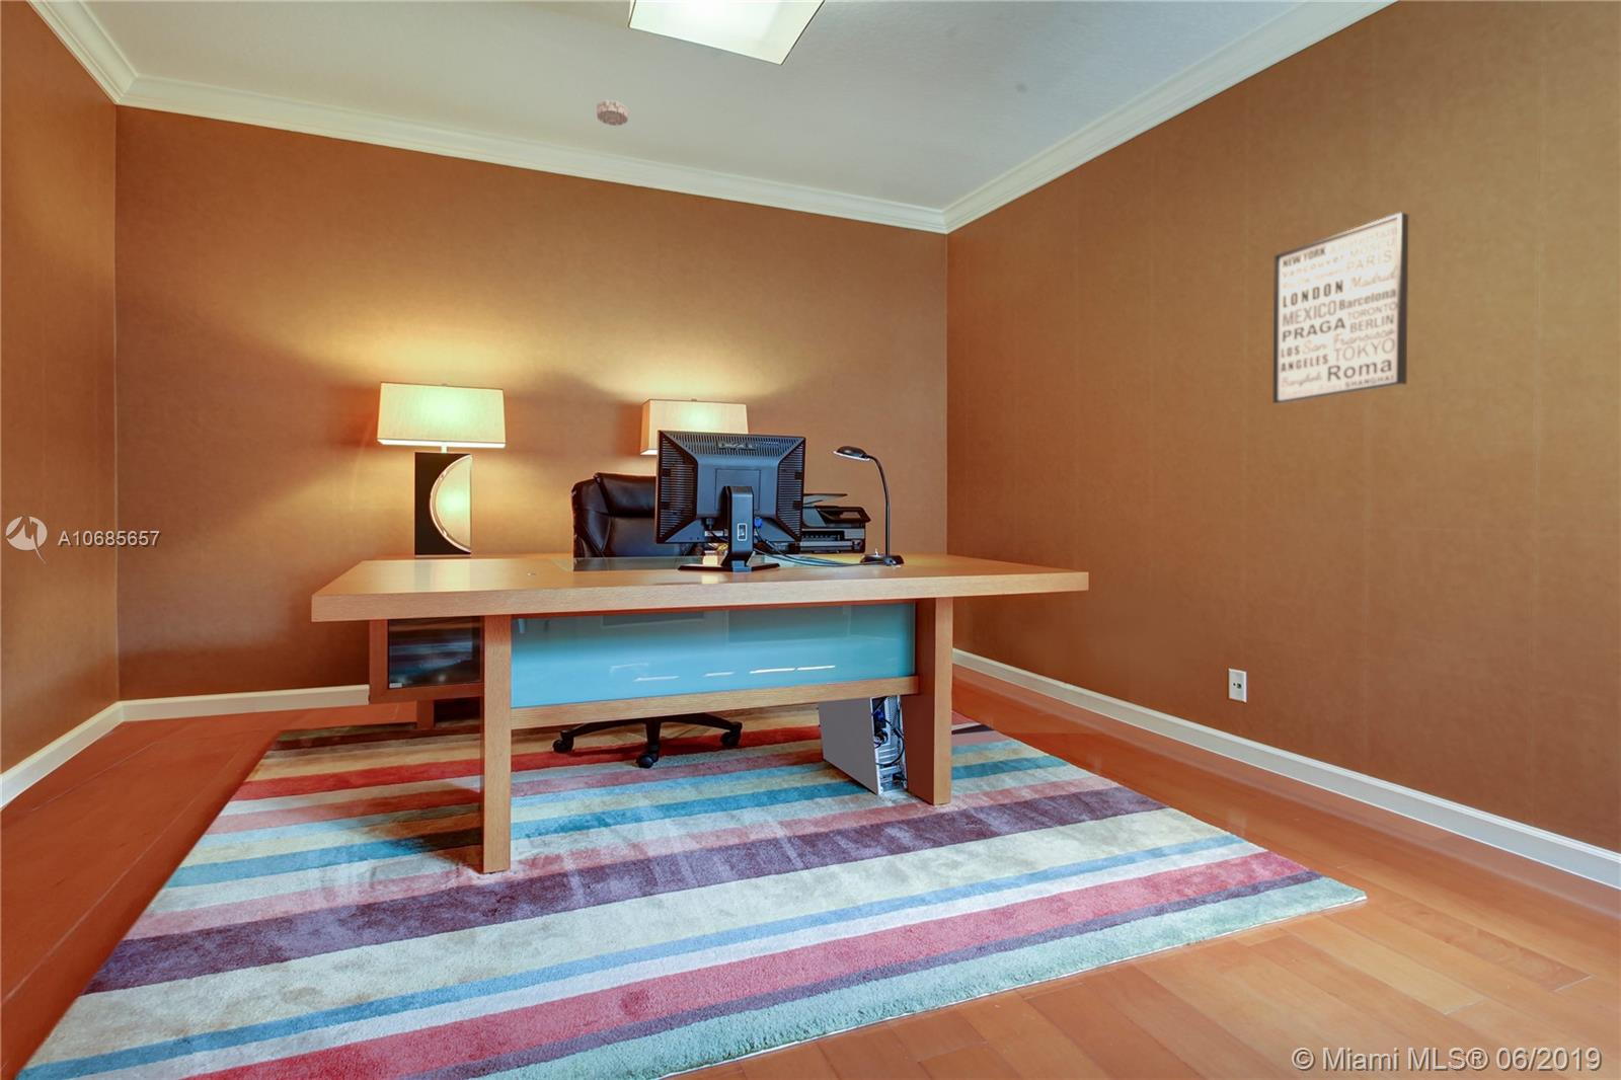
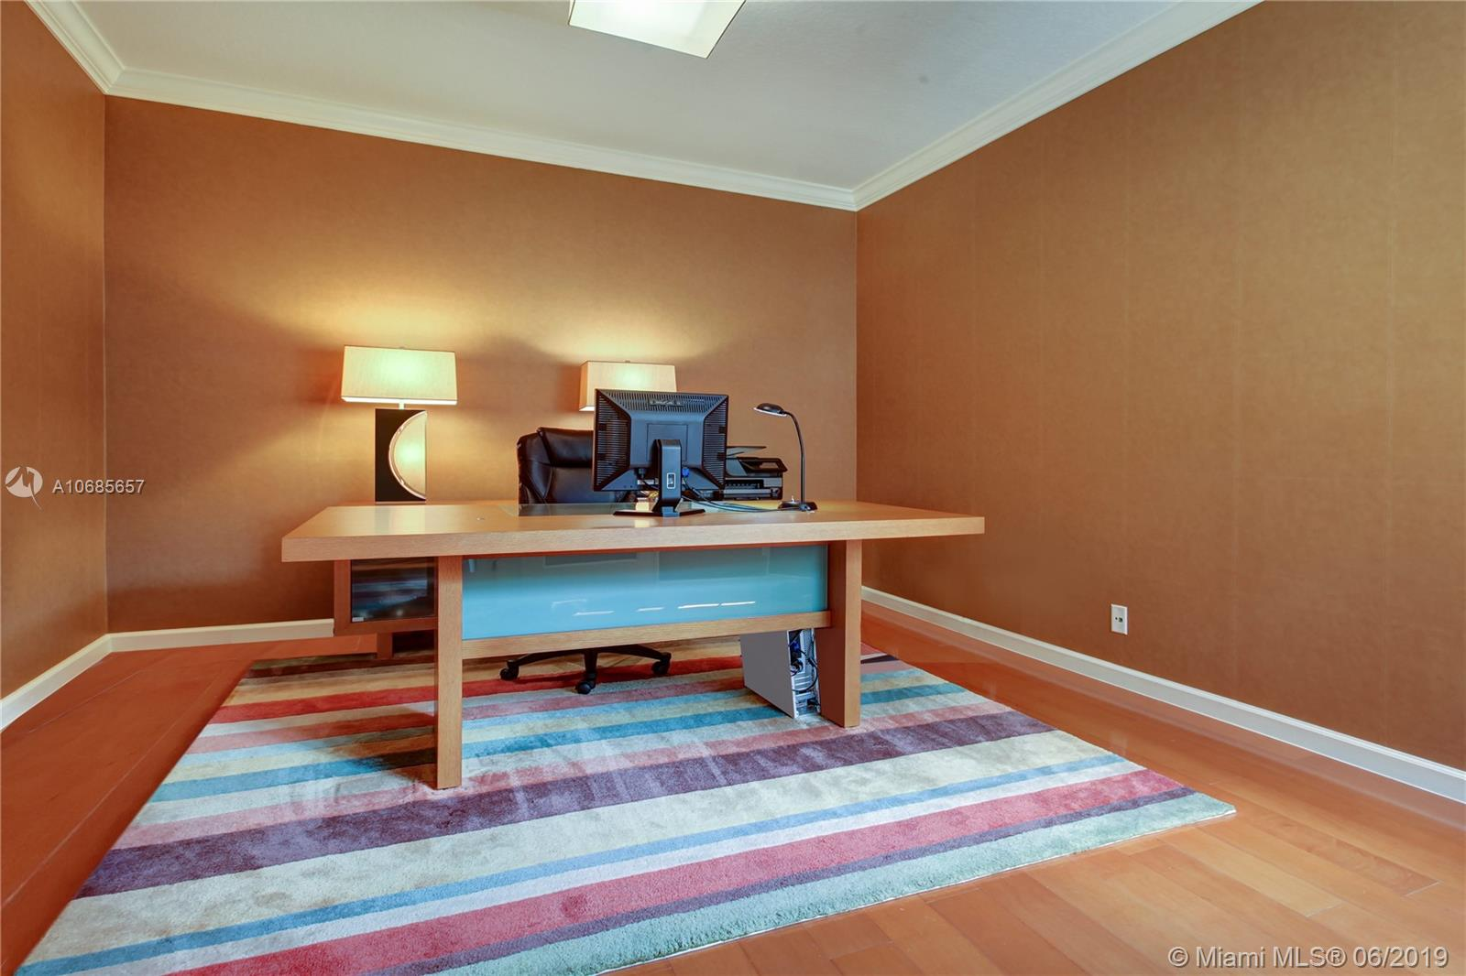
- smoke detector [595,99,629,127]
- wall art [1273,212,1409,405]
